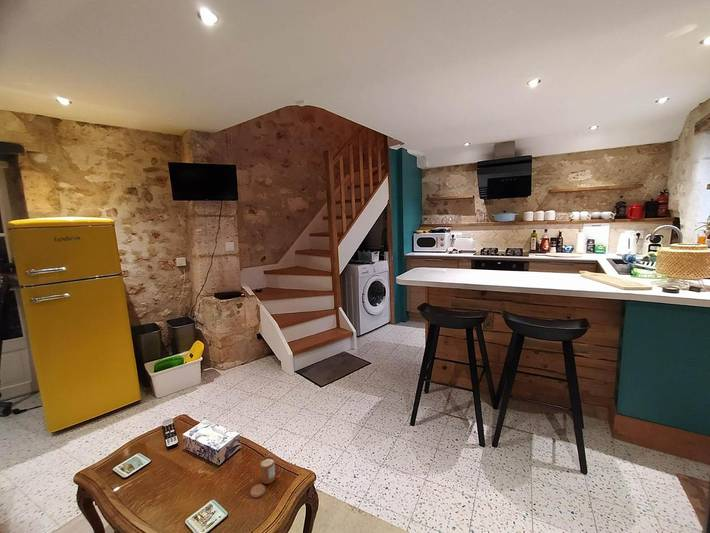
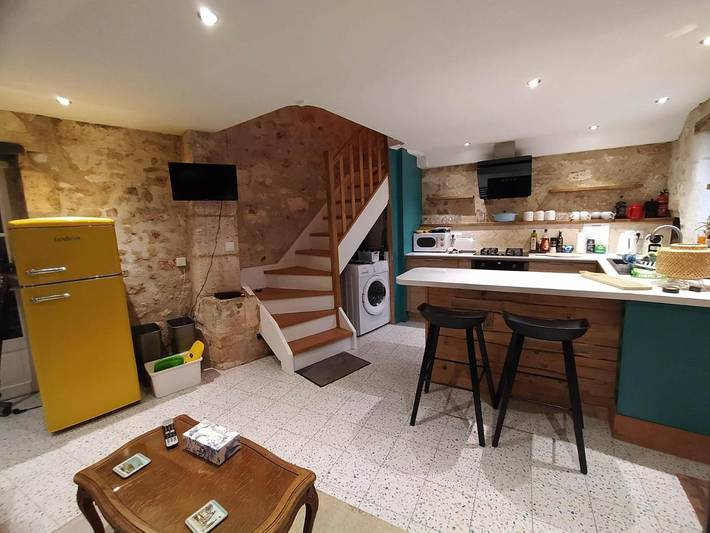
- candle [249,455,276,499]
